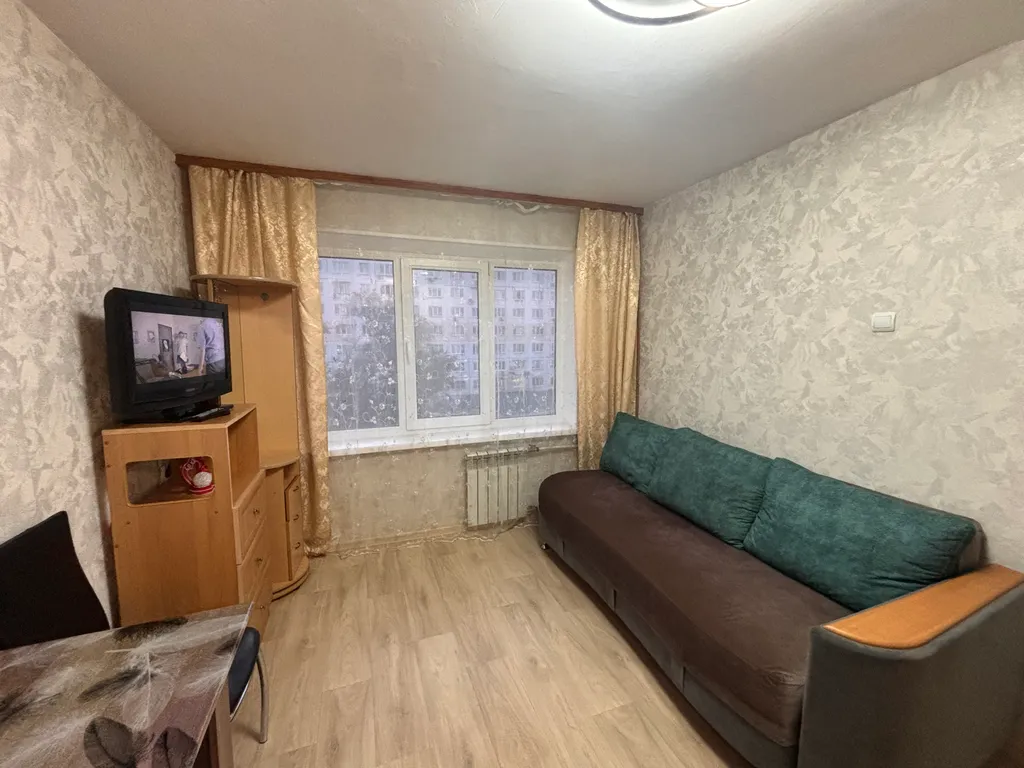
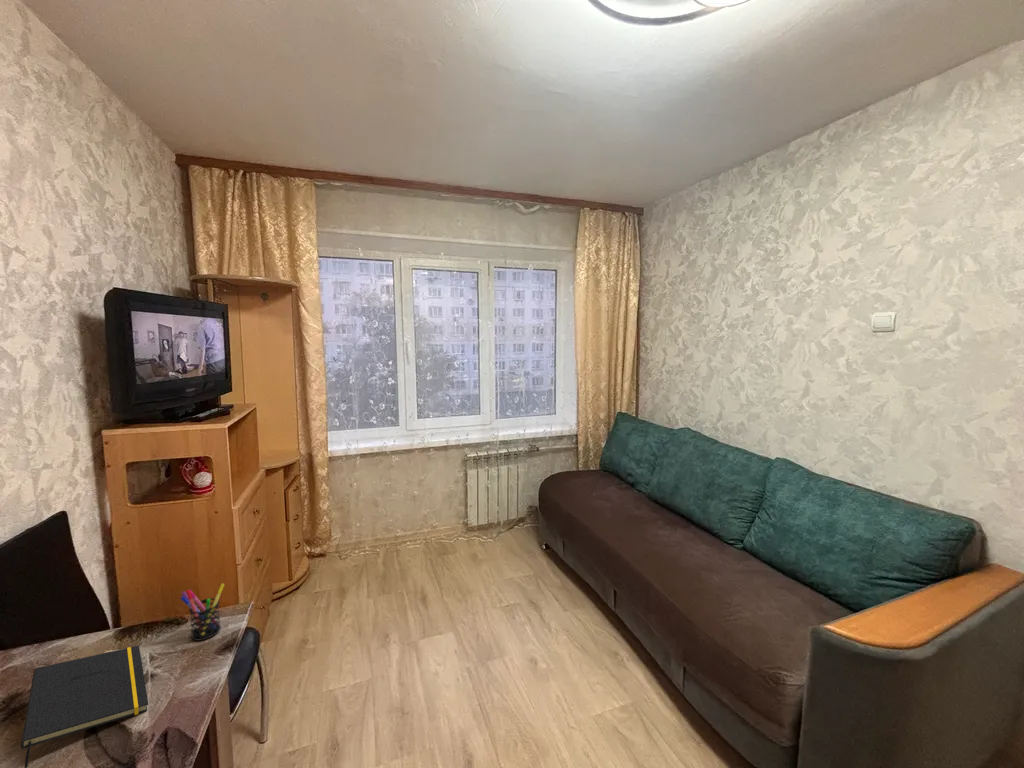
+ notepad [20,645,149,768]
+ pen holder [179,583,226,642]
